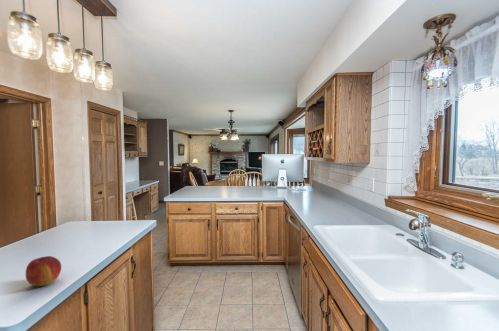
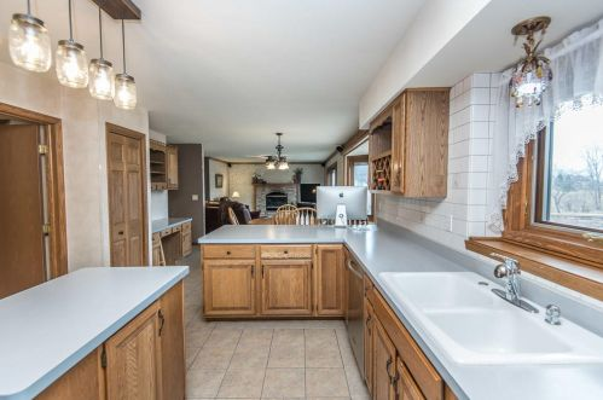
- apple [25,255,62,287]
